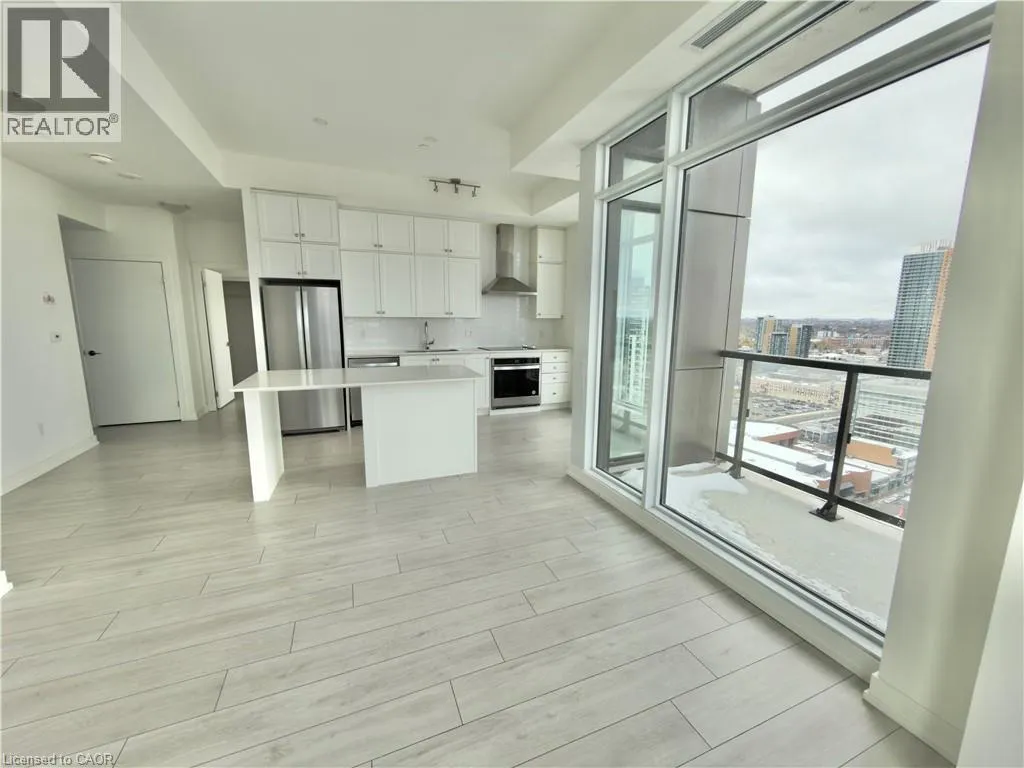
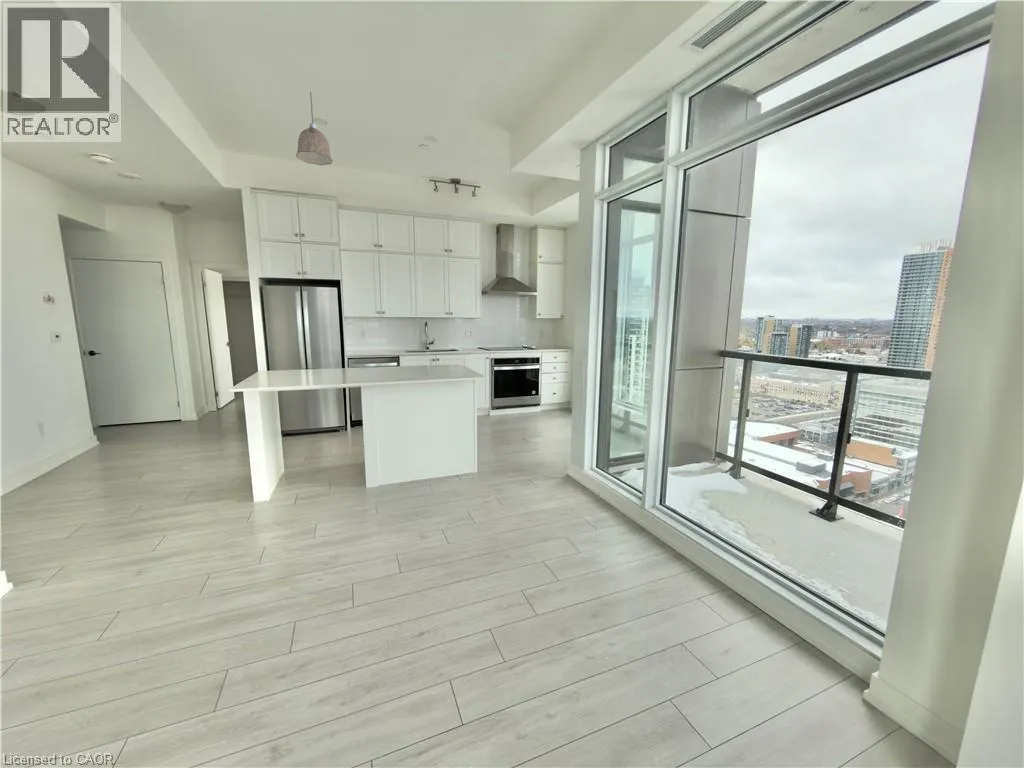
+ pendant lamp [295,91,333,166]
